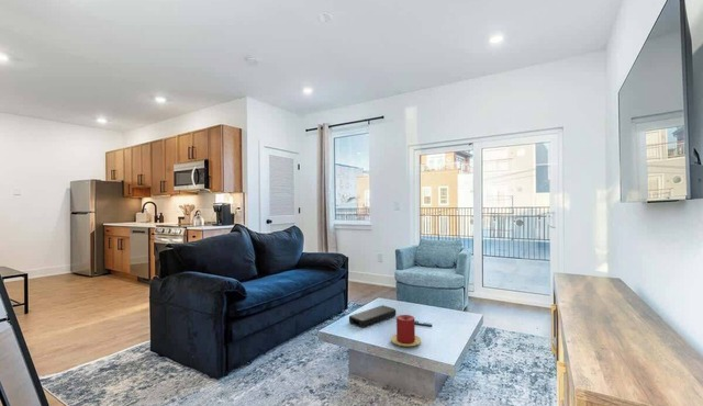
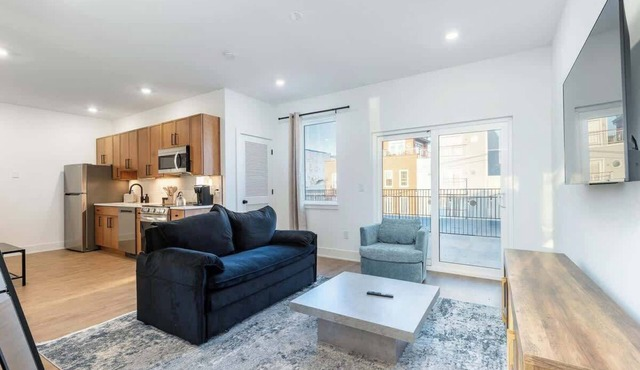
- power bank [348,304,397,329]
- candle [390,314,422,347]
